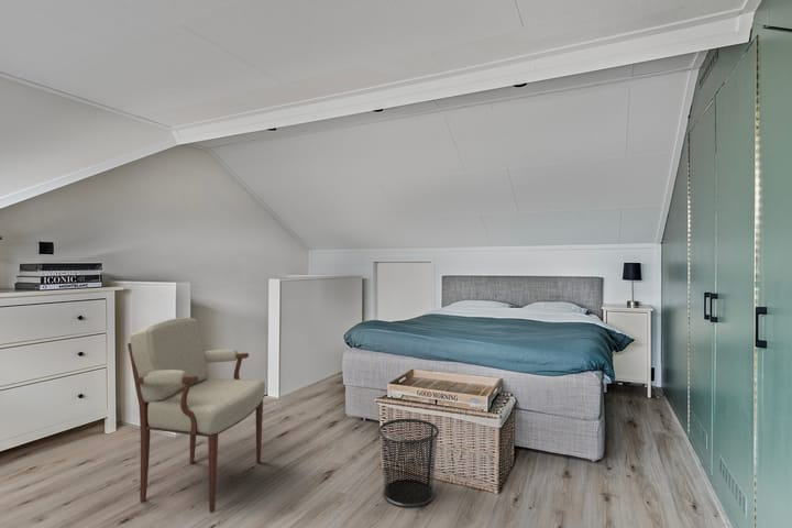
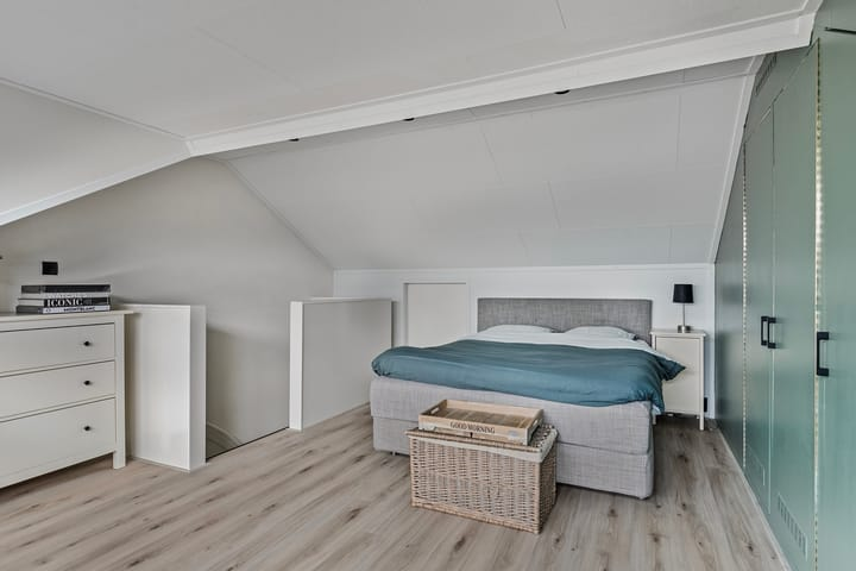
- waste bin [377,418,440,508]
- armchair [127,317,266,514]
